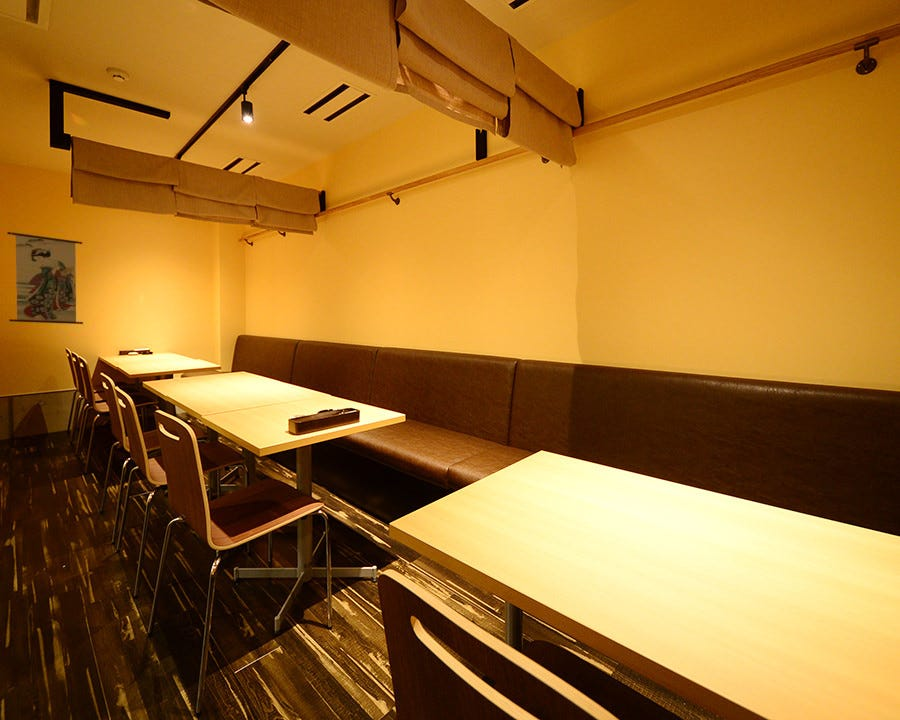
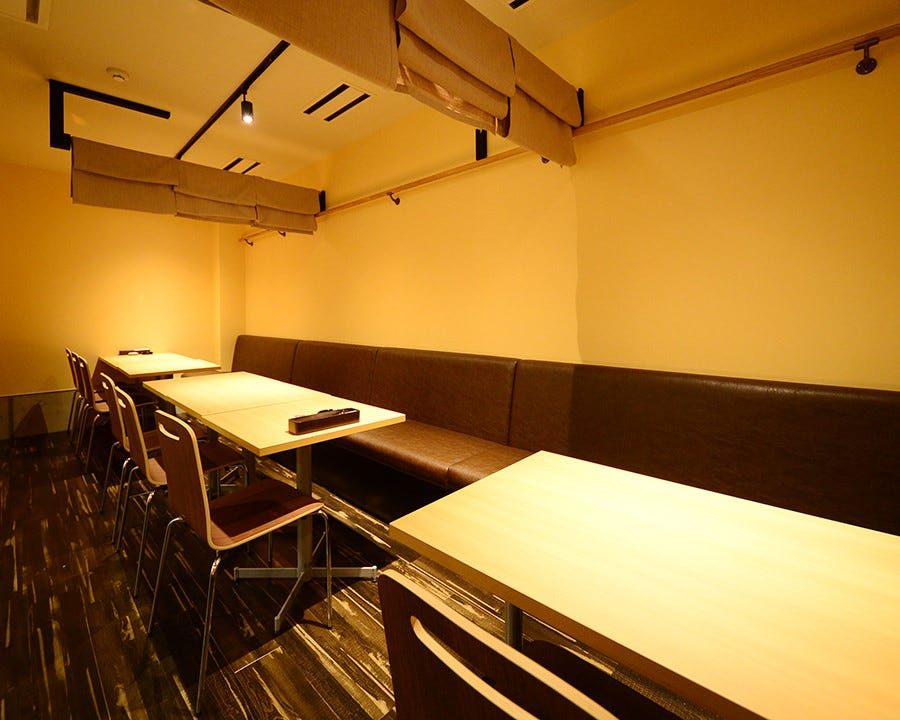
- wall scroll [6,224,84,325]
